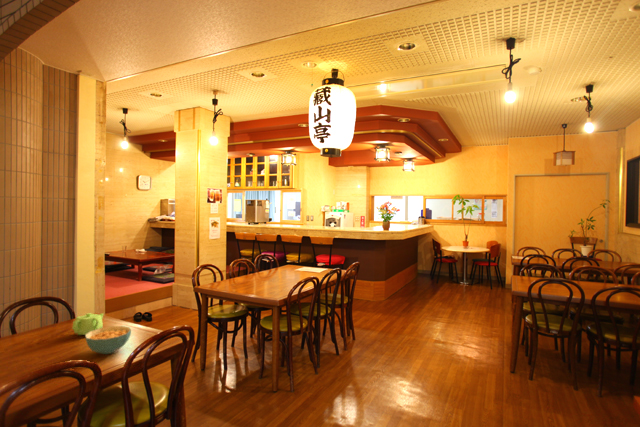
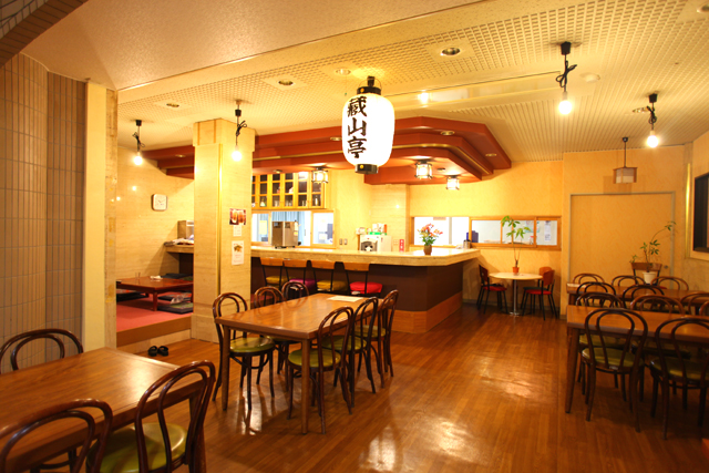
- cereal bowl [84,325,132,355]
- teapot [71,312,105,336]
